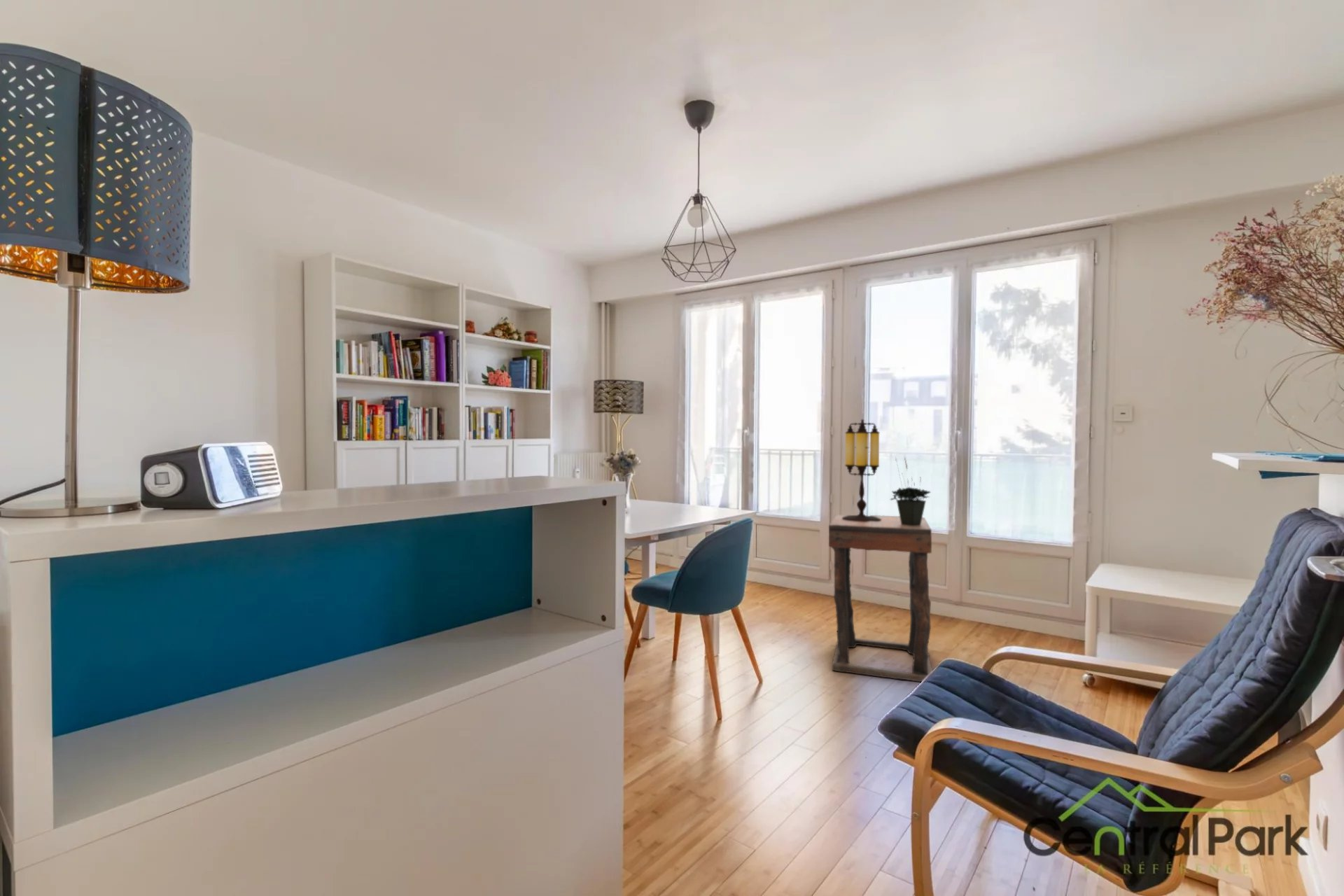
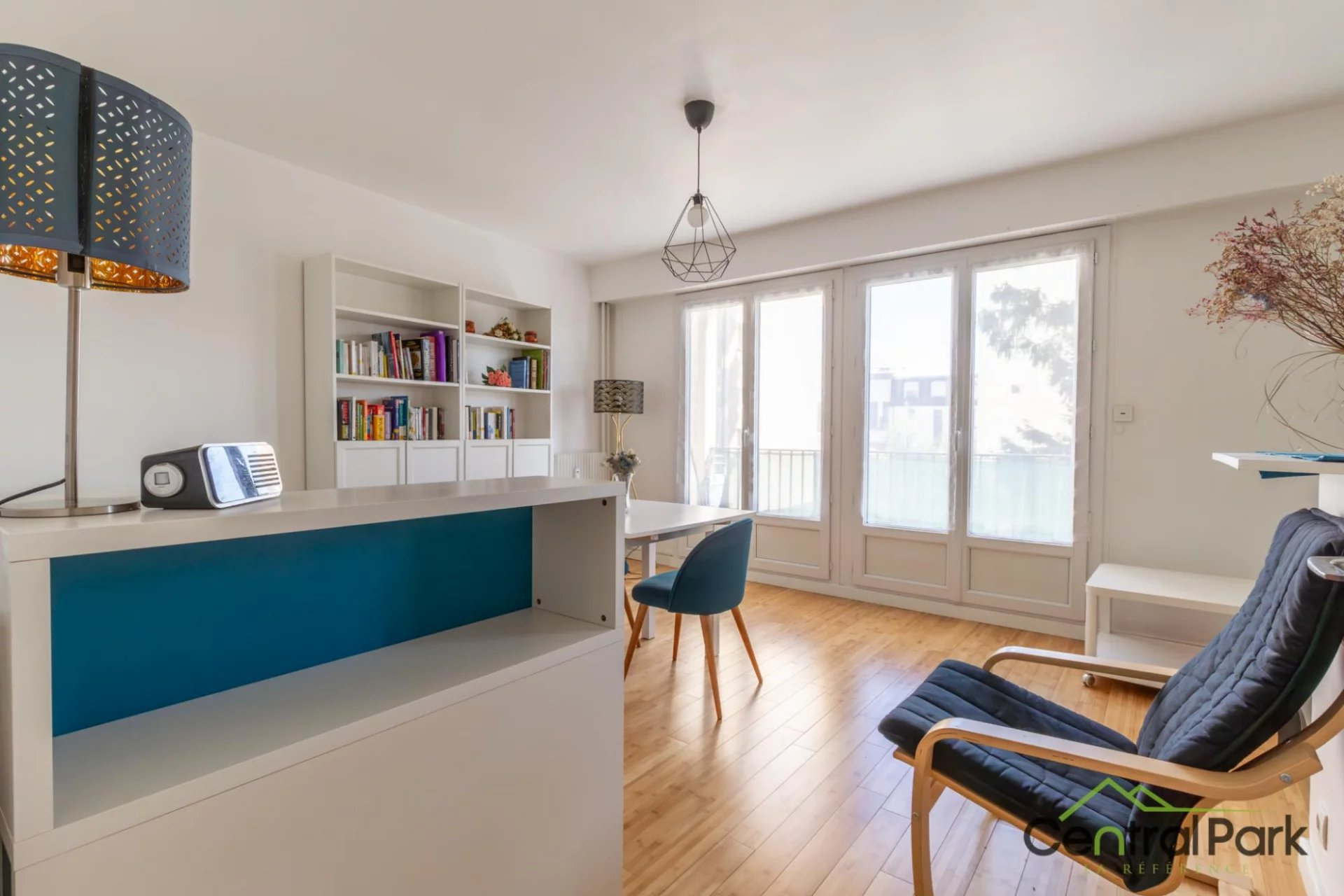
- side table [828,514,934,682]
- table lamp [842,419,881,521]
- potted plant [890,456,931,526]
